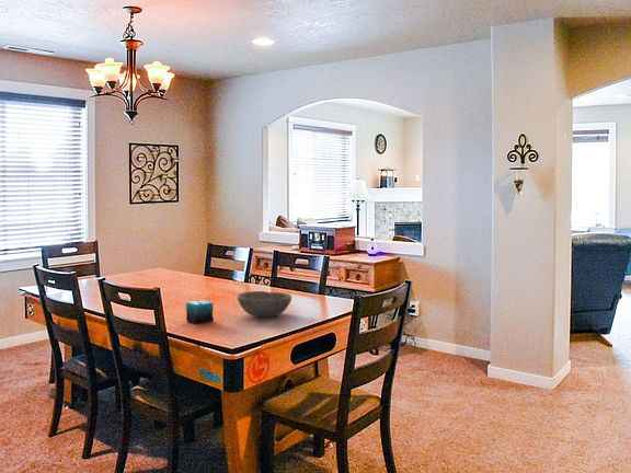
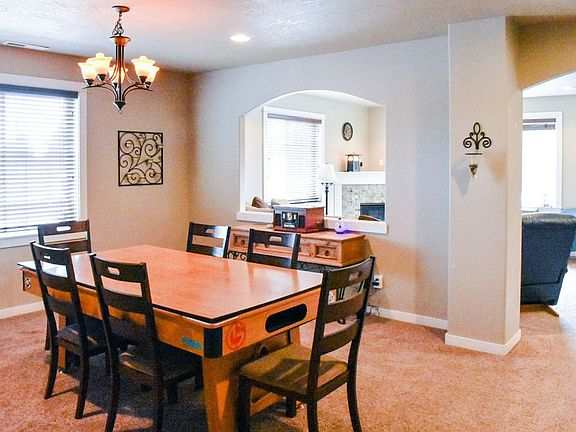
- candle [185,299,215,324]
- bowl [237,290,292,318]
